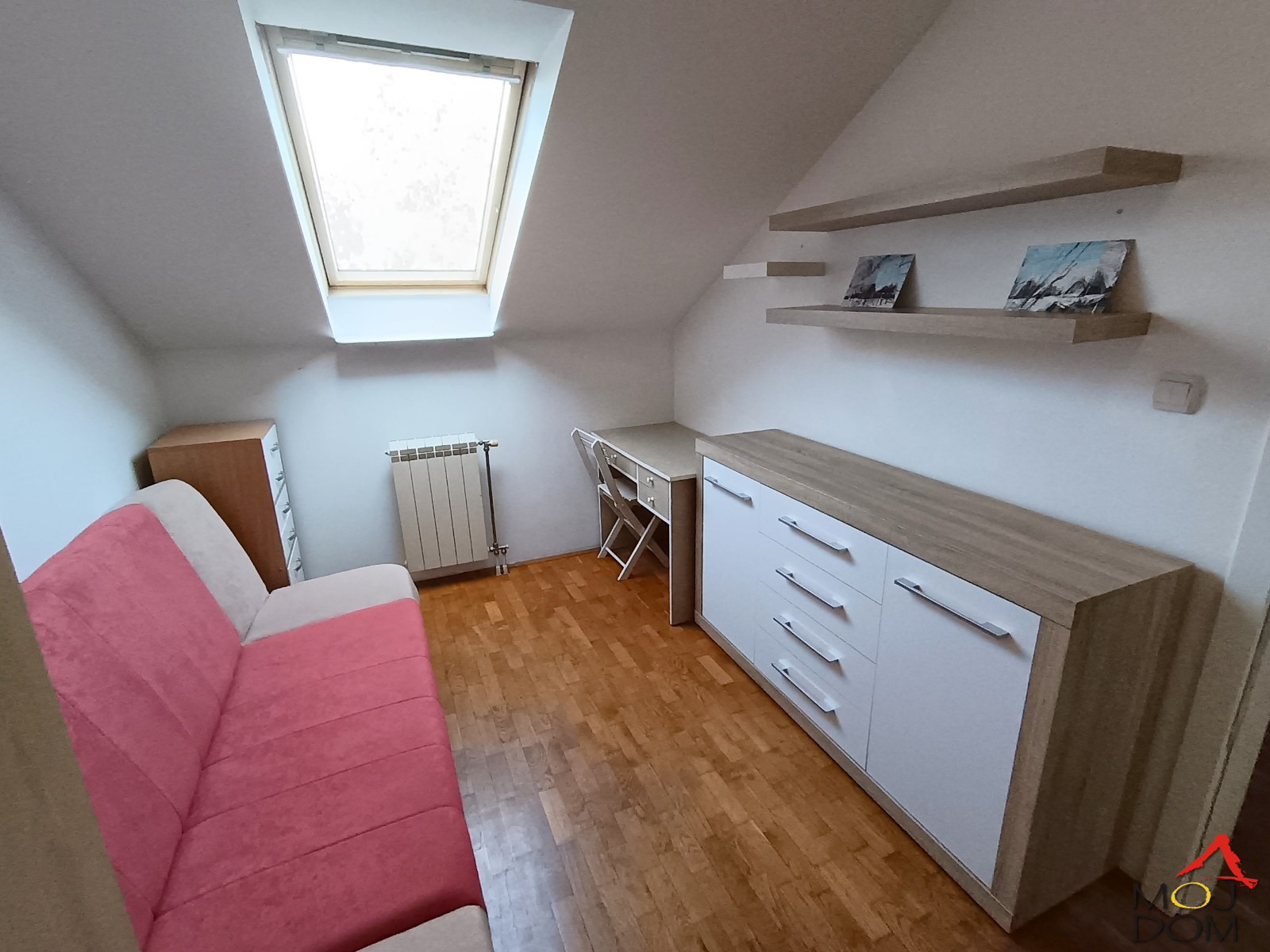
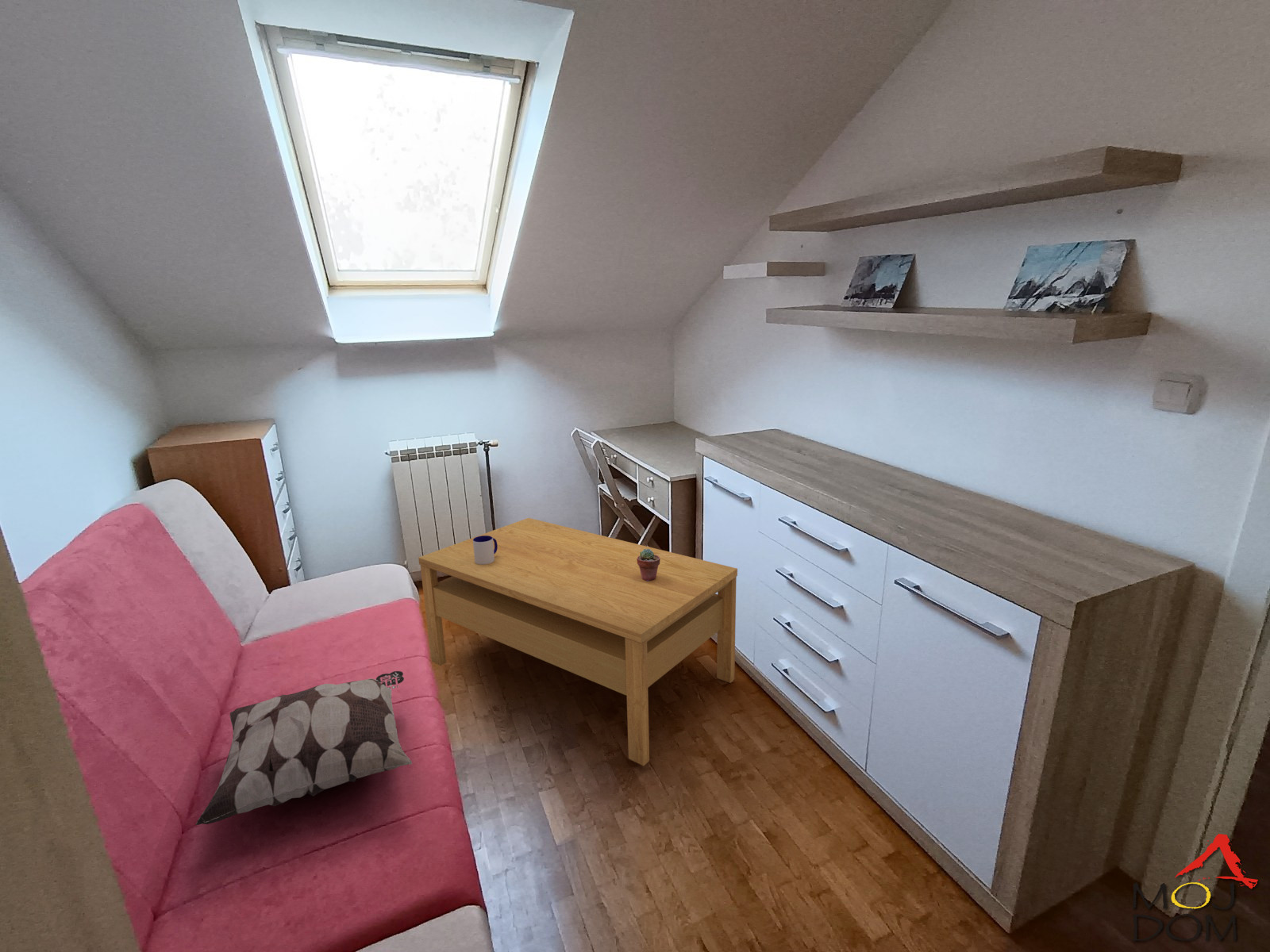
+ mug [473,536,498,565]
+ potted succulent [637,549,660,582]
+ decorative pillow [195,670,413,826]
+ coffee table [418,517,738,766]
